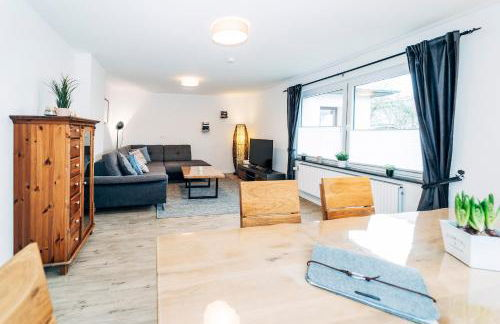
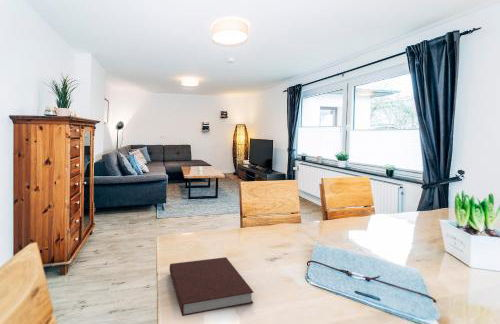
+ notebook [169,256,255,317]
